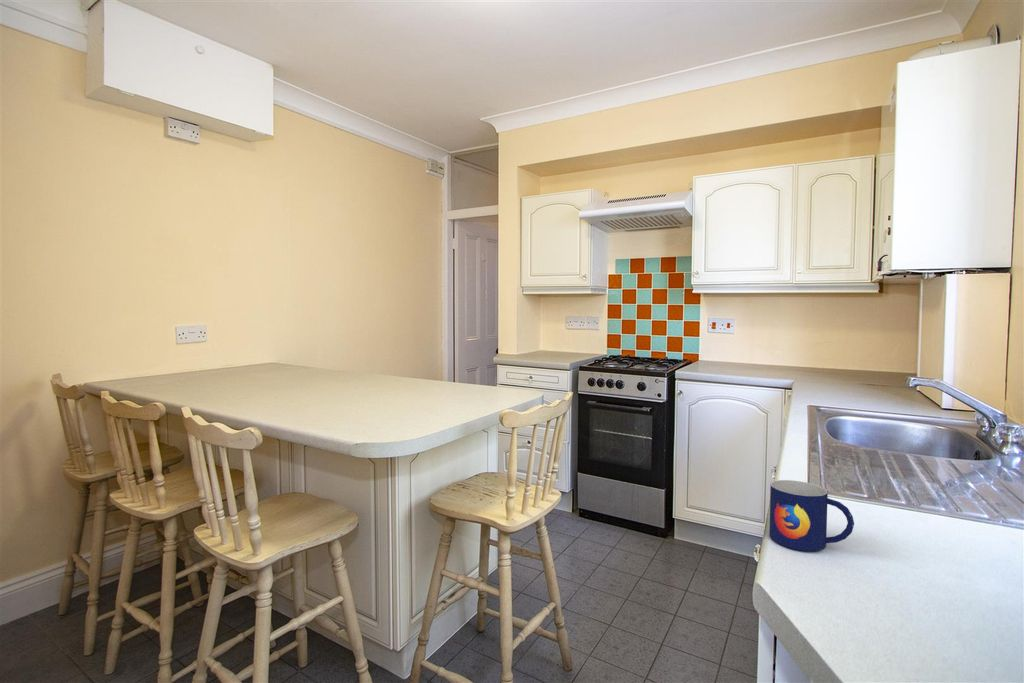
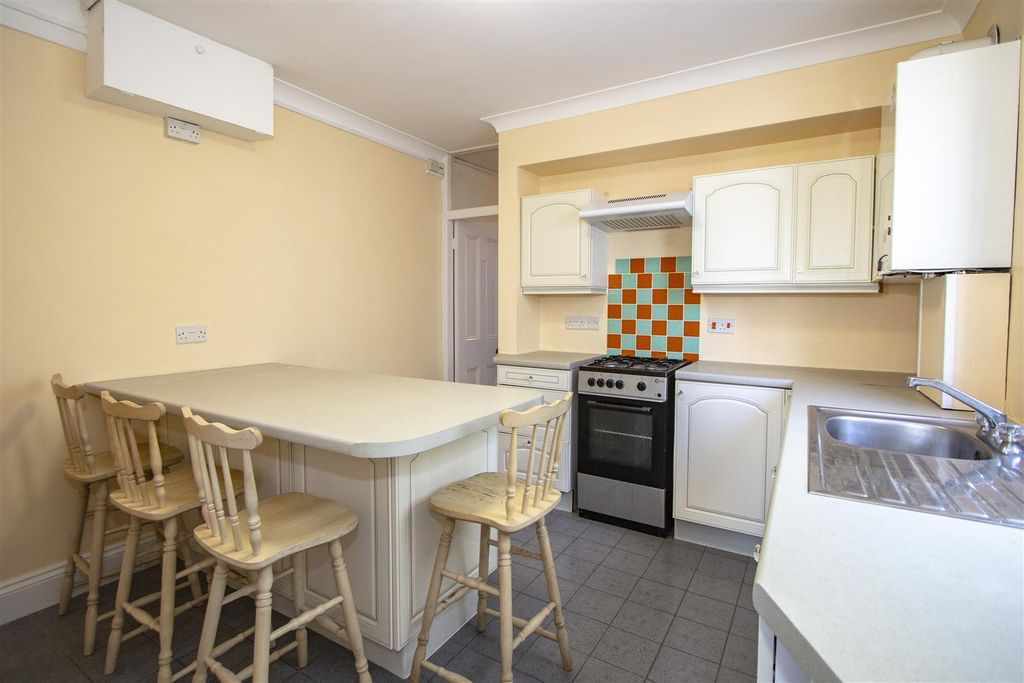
- mug [768,479,855,552]
